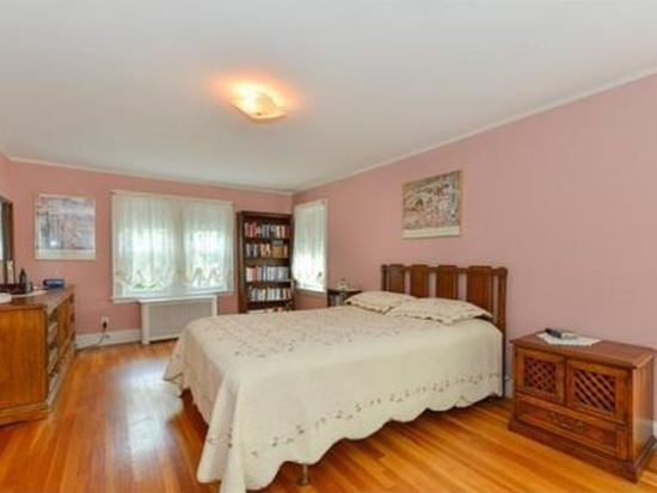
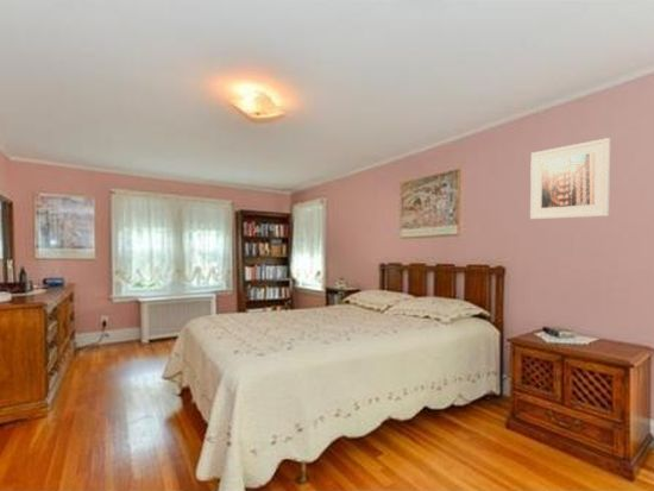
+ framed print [529,137,611,220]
